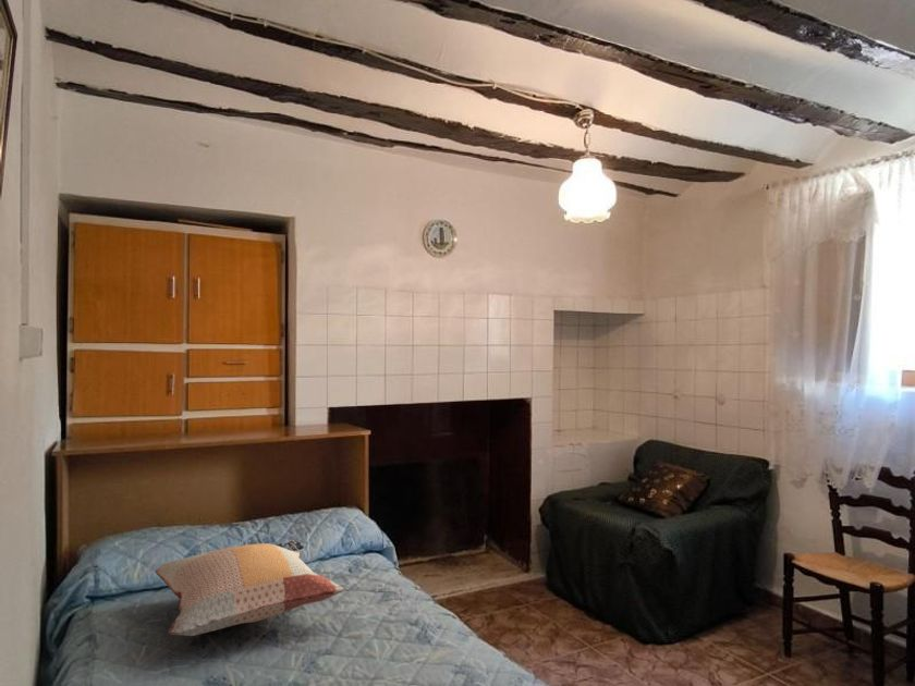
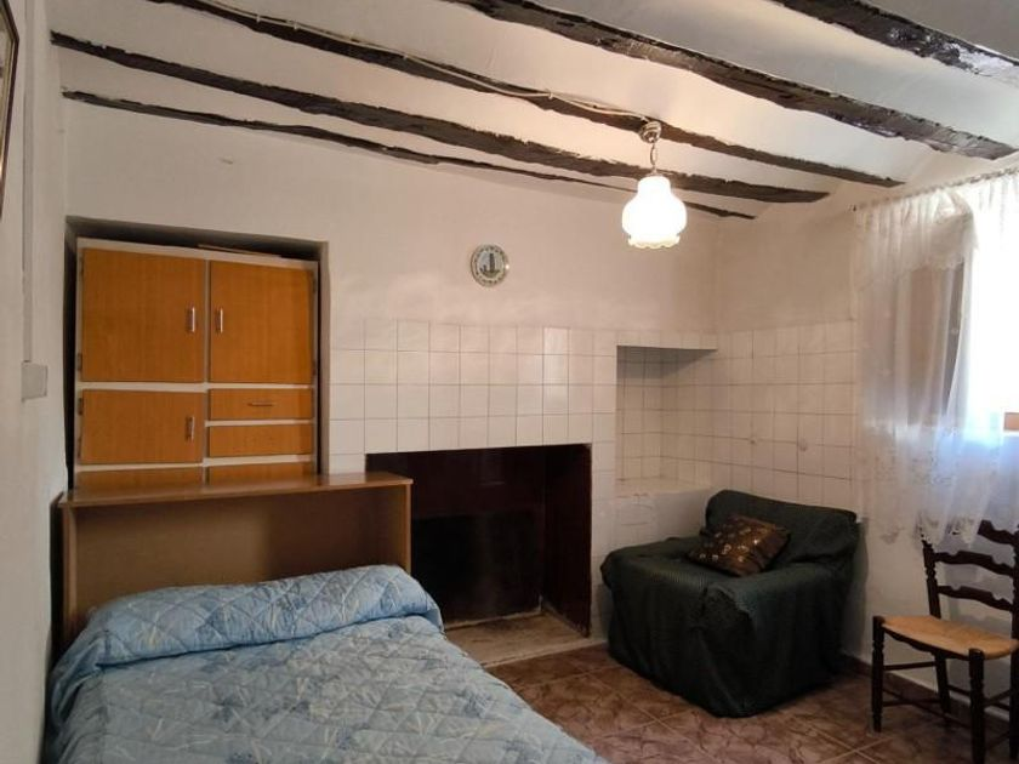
- decorative pillow [155,539,345,637]
